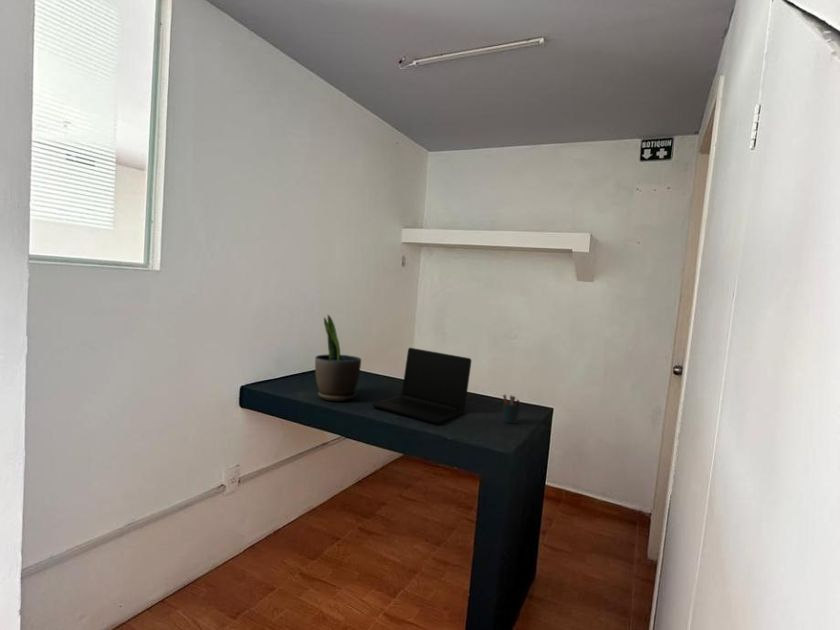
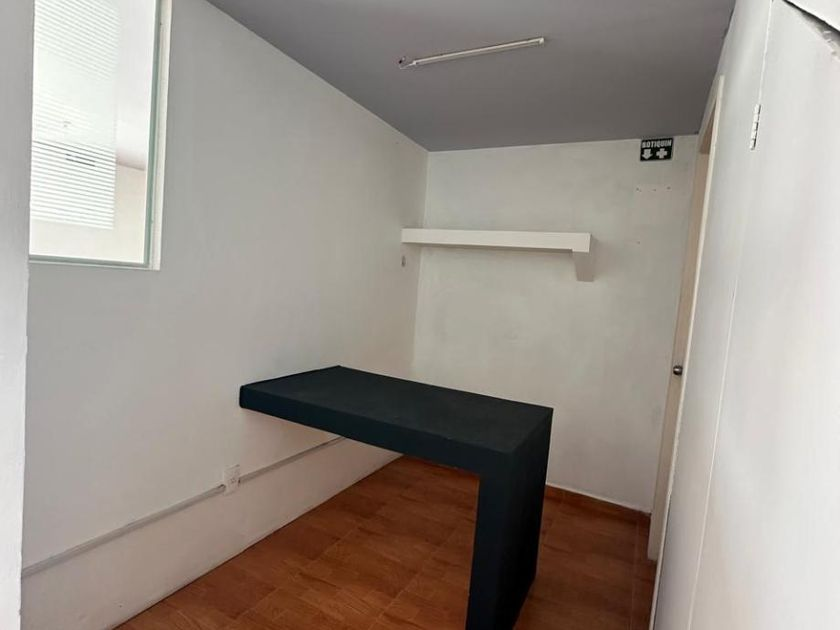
- laptop [371,347,472,424]
- potted plant [314,314,362,402]
- pen holder [502,394,522,425]
